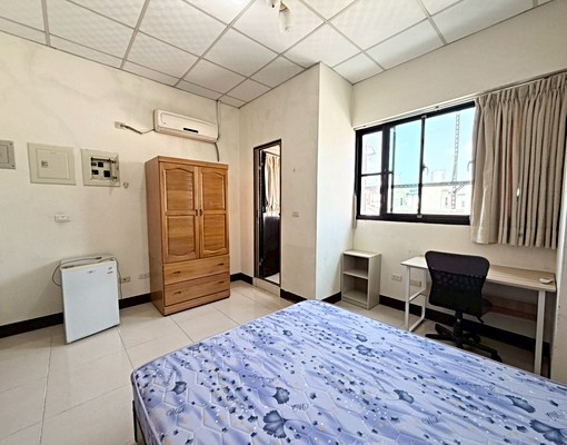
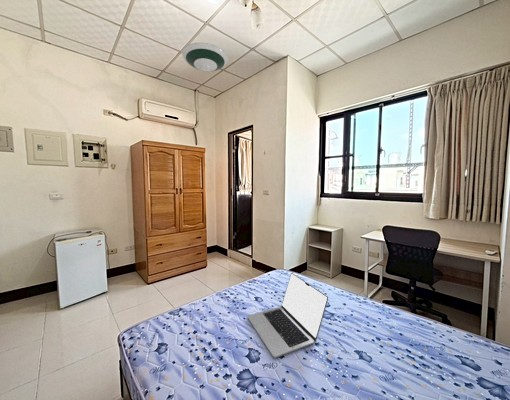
+ laptop [247,272,329,359]
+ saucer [181,42,229,73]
